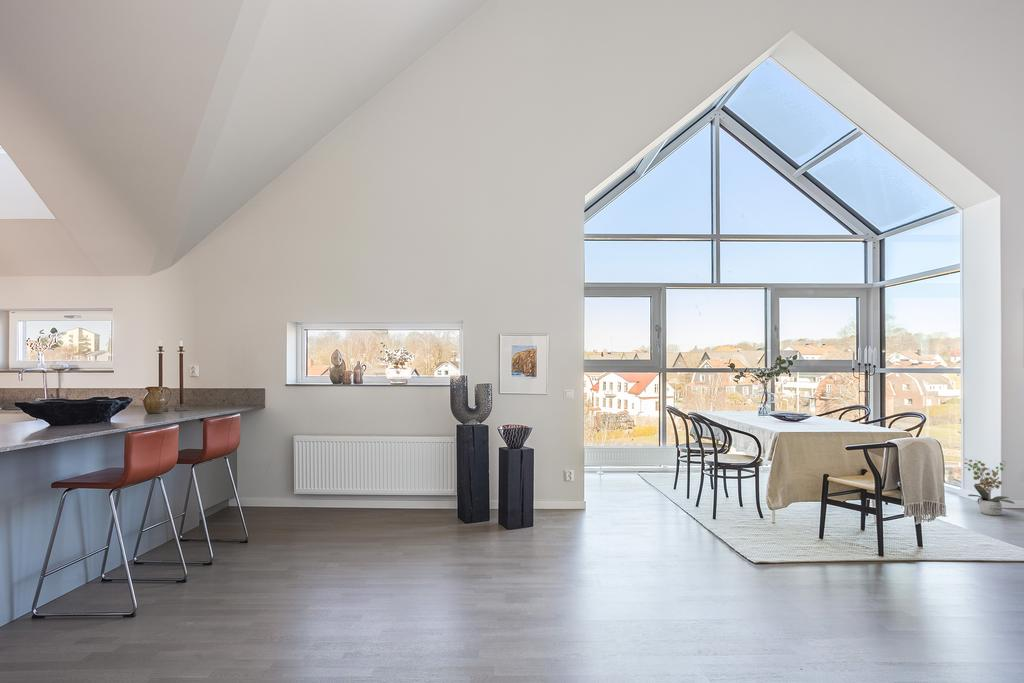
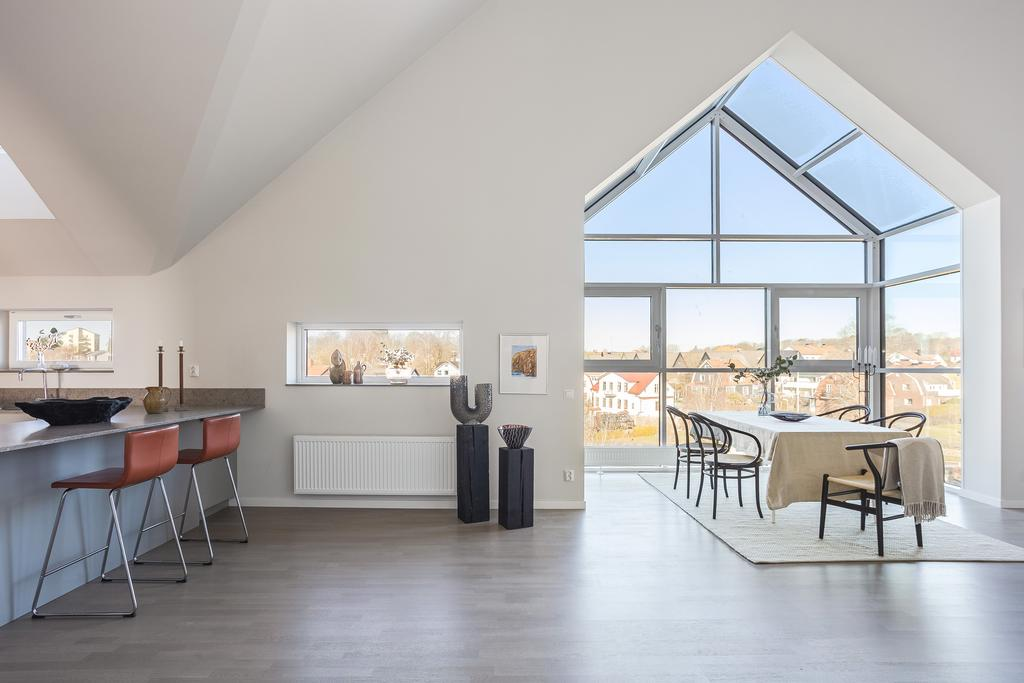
- potted plant [963,457,1016,516]
